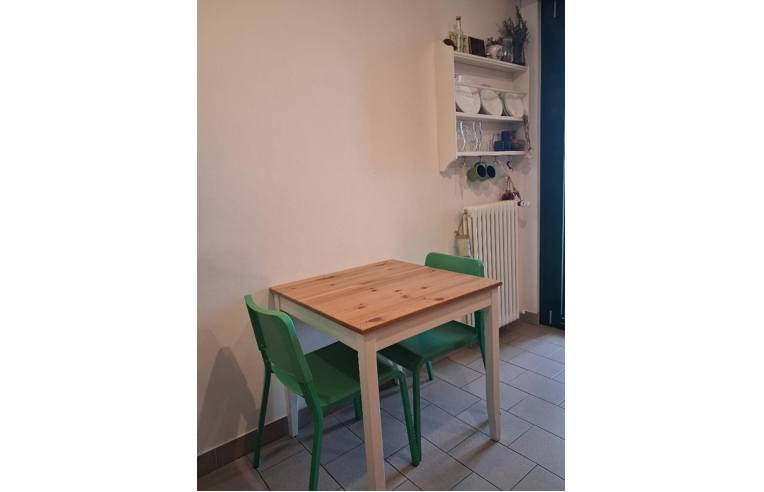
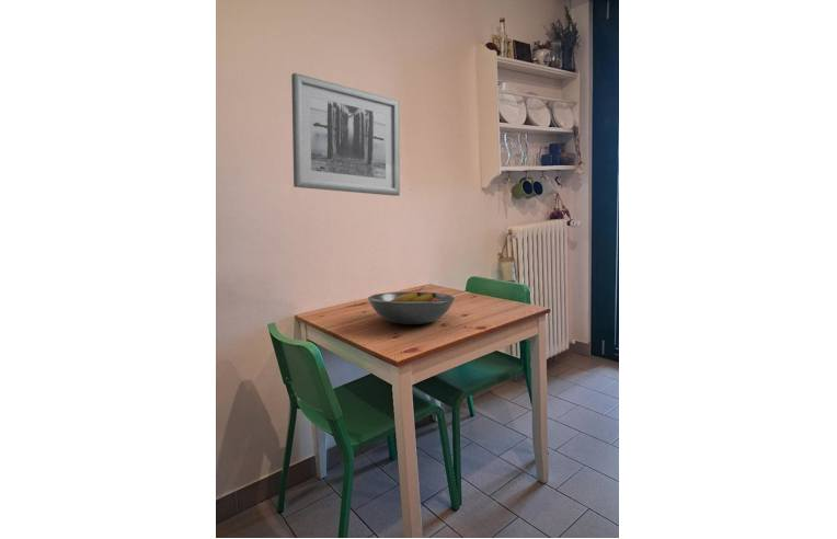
+ fruit bowl [367,290,456,325]
+ wall art [290,72,401,197]
